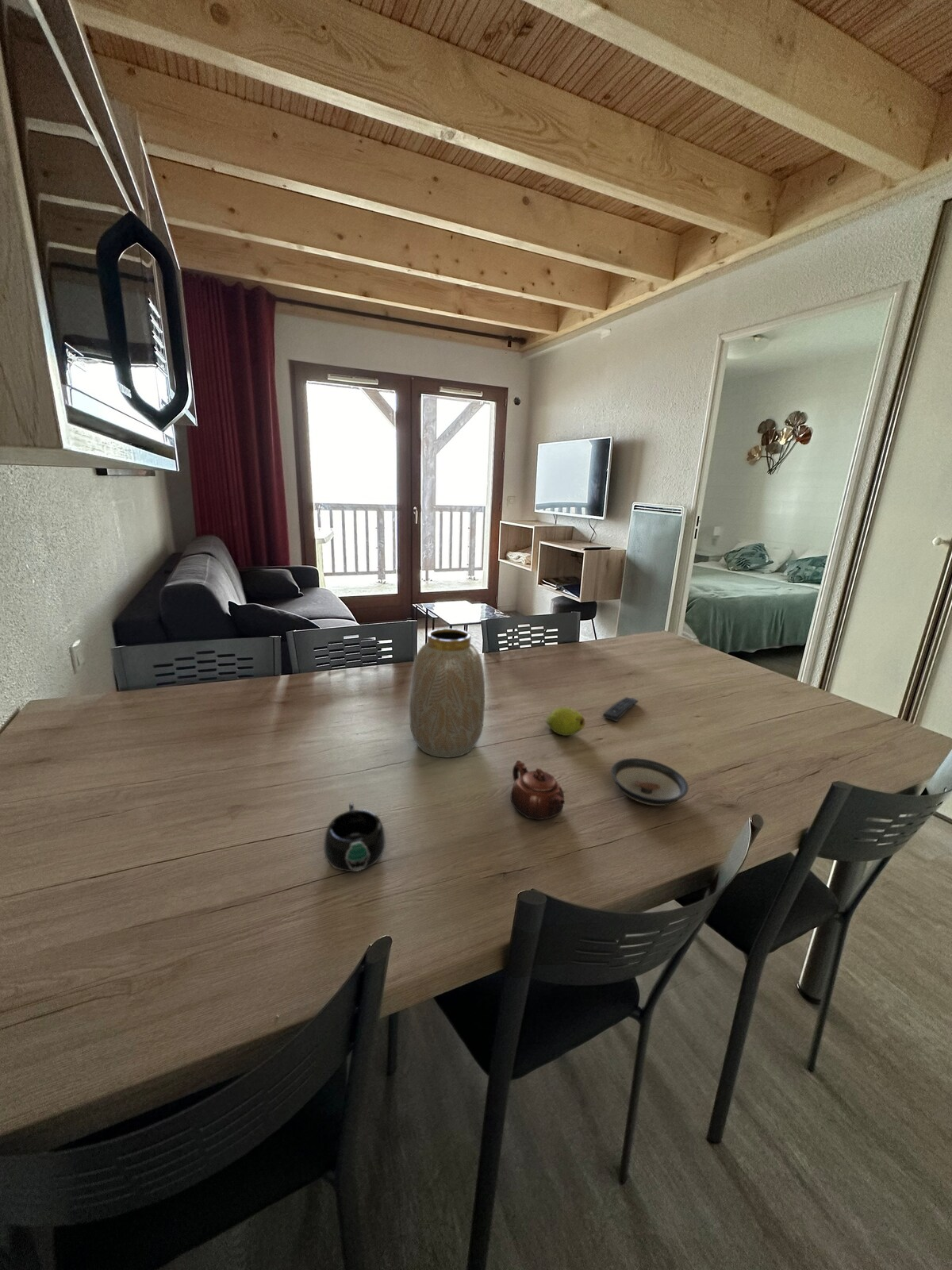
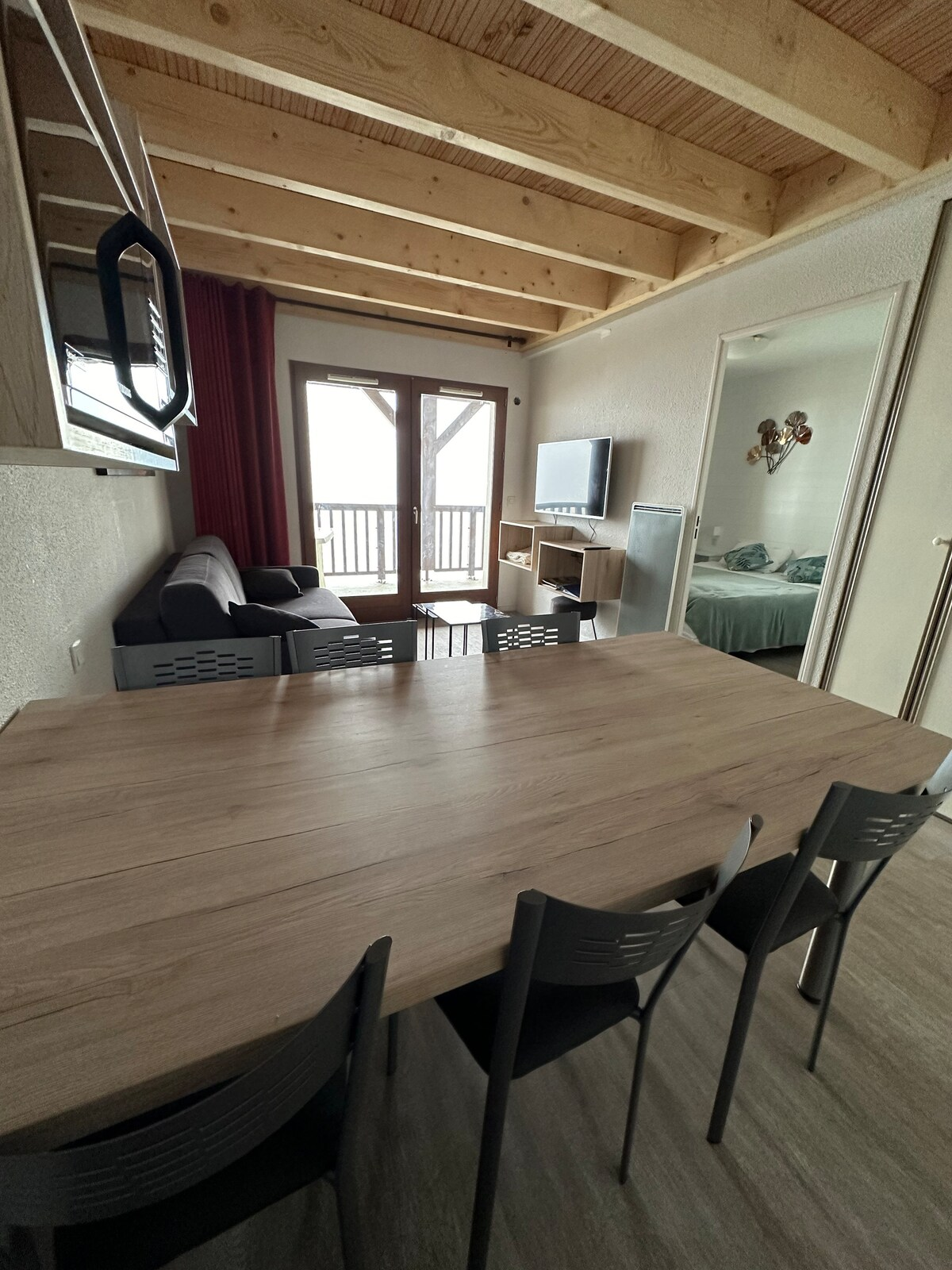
- mug [323,802,386,872]
- teapot [509,760,566,821]
- vase [409,628,486,758]
- saucer [610,757,689,806]
- remote control [602,696,639,722]
- fruit [546,706,586,737]
